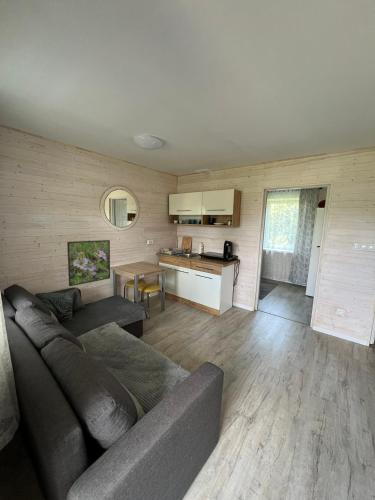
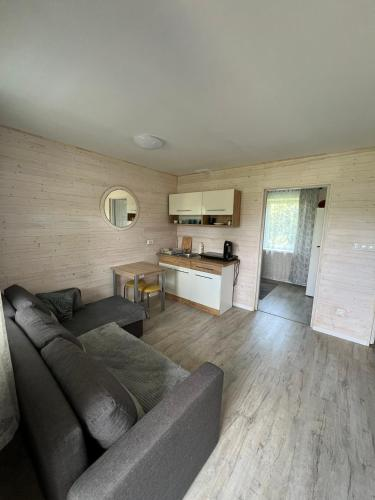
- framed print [66,239,111,287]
